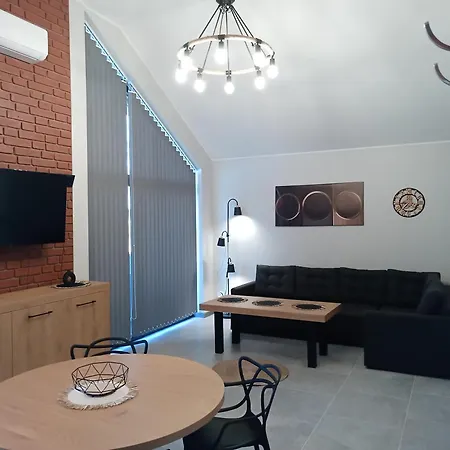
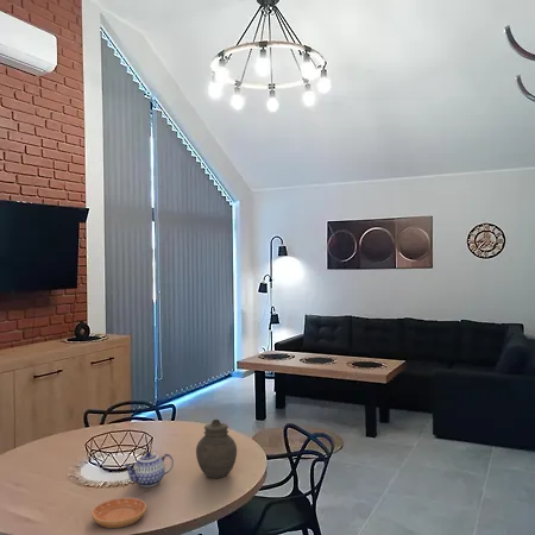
+ jar [195,418,238,479]
+ teapot [122,451,175,489]
+ saucer [90,496,147,529]
